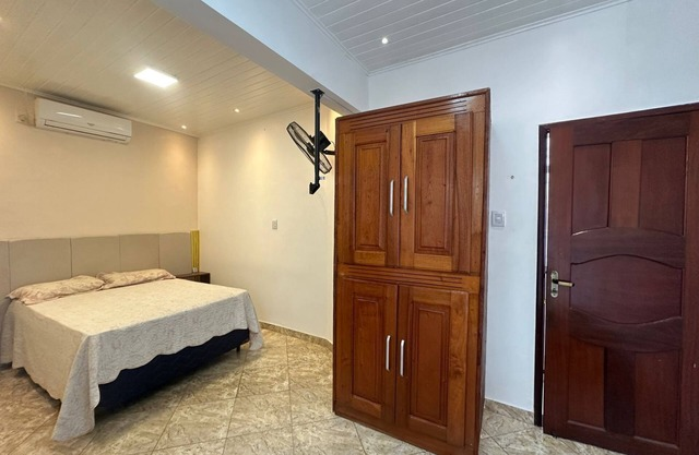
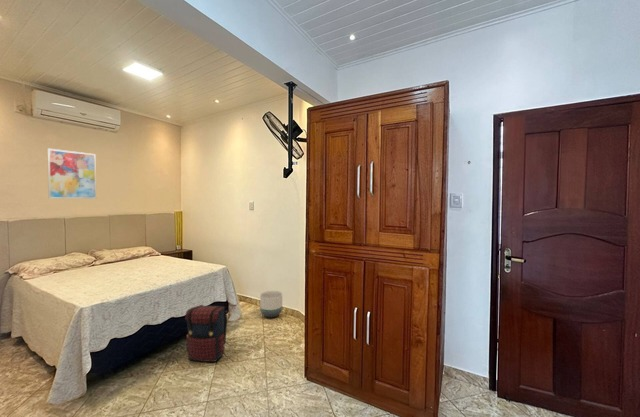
+ wall art [46,147,97,200]
+ planter [259,290,283,318]
+ satchel [184,304,228,363]
